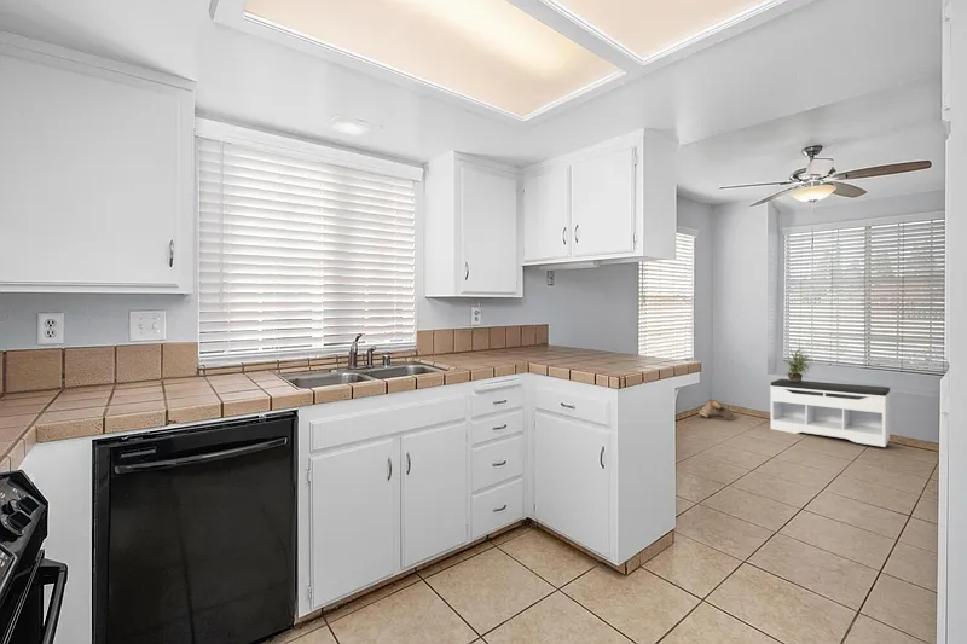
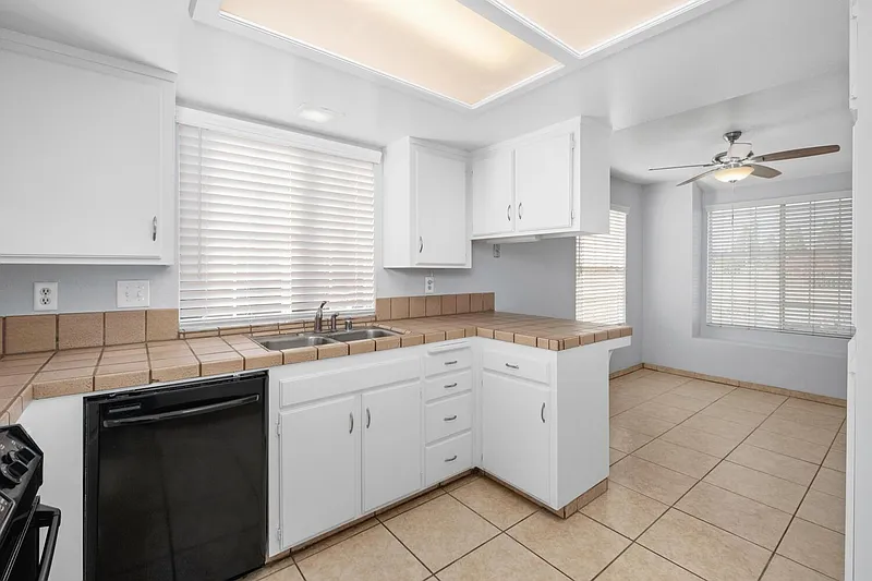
- boots [697,399,735,422]
- bench [769,378,891,448]
- potted plant [783,347,815,382]
